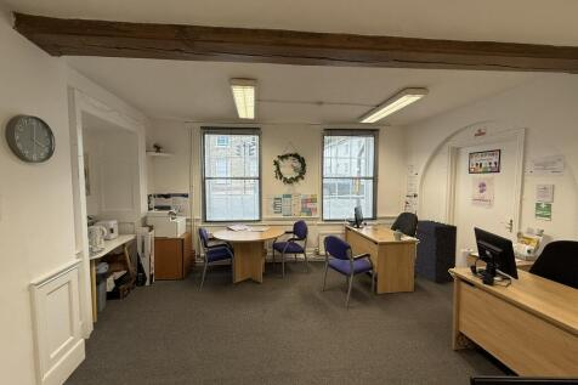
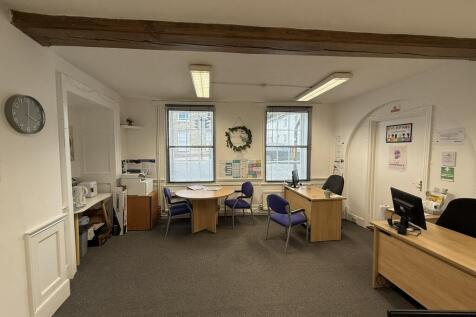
- cabinet straight [414,219,458,284]
